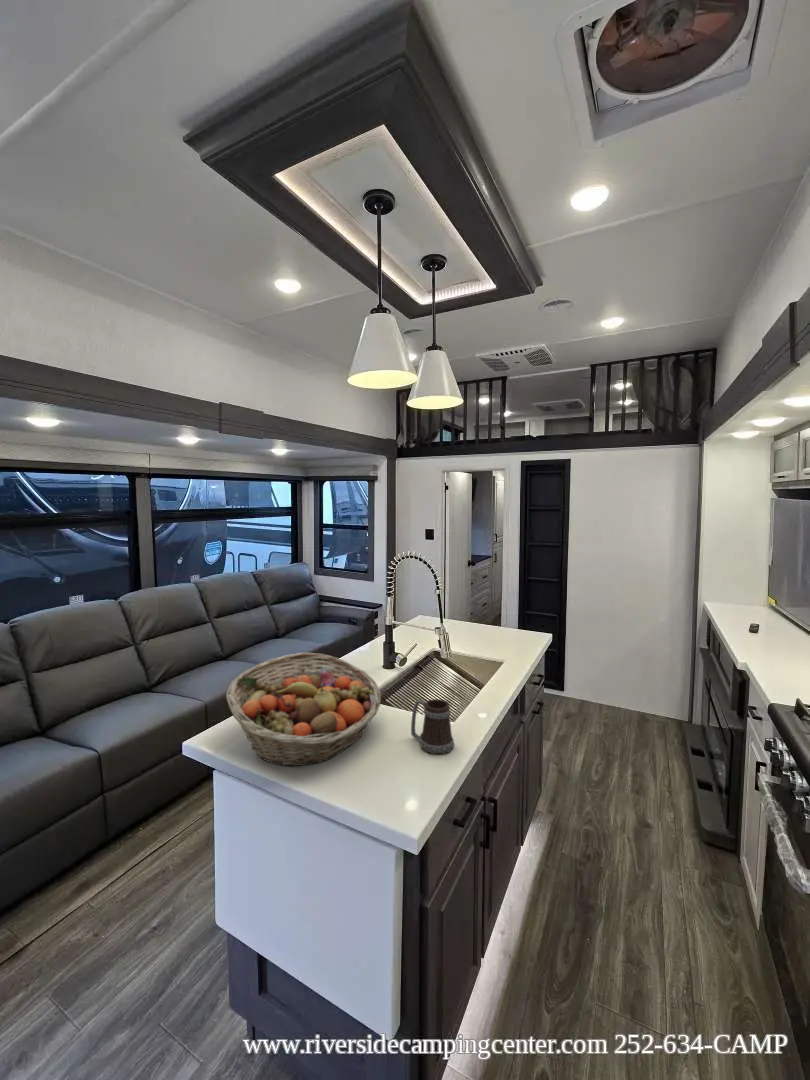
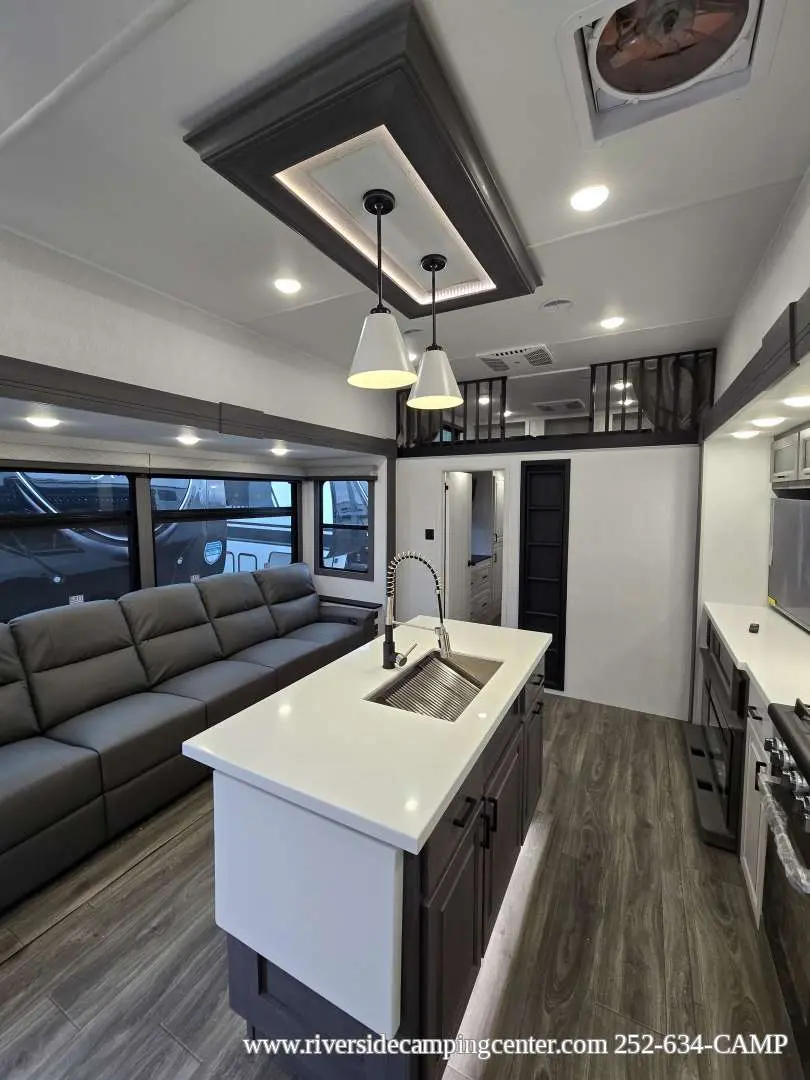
- fruit basket [225,652,382,767]
- mug [410,698,455,755]
